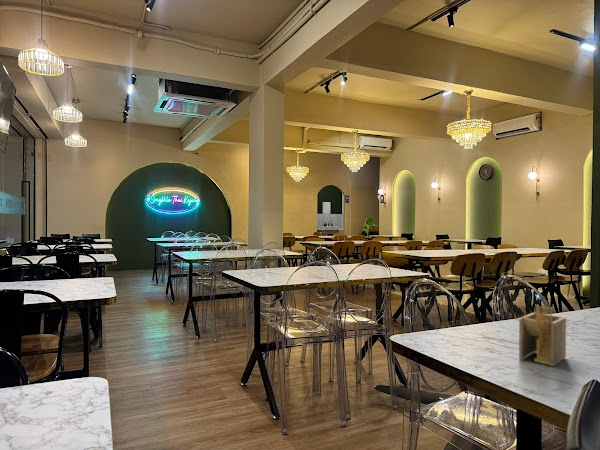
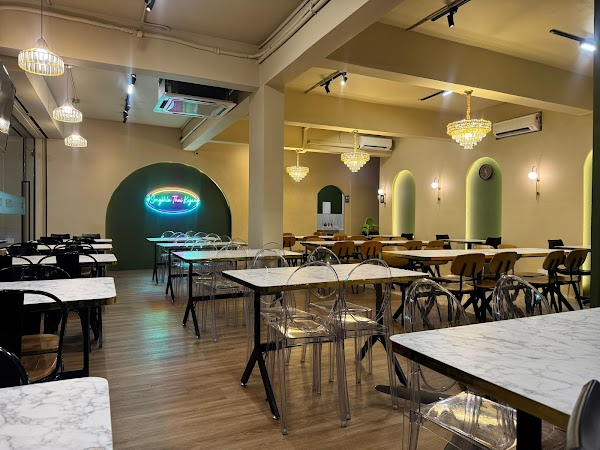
- napkin holder [518,304,567,367]
